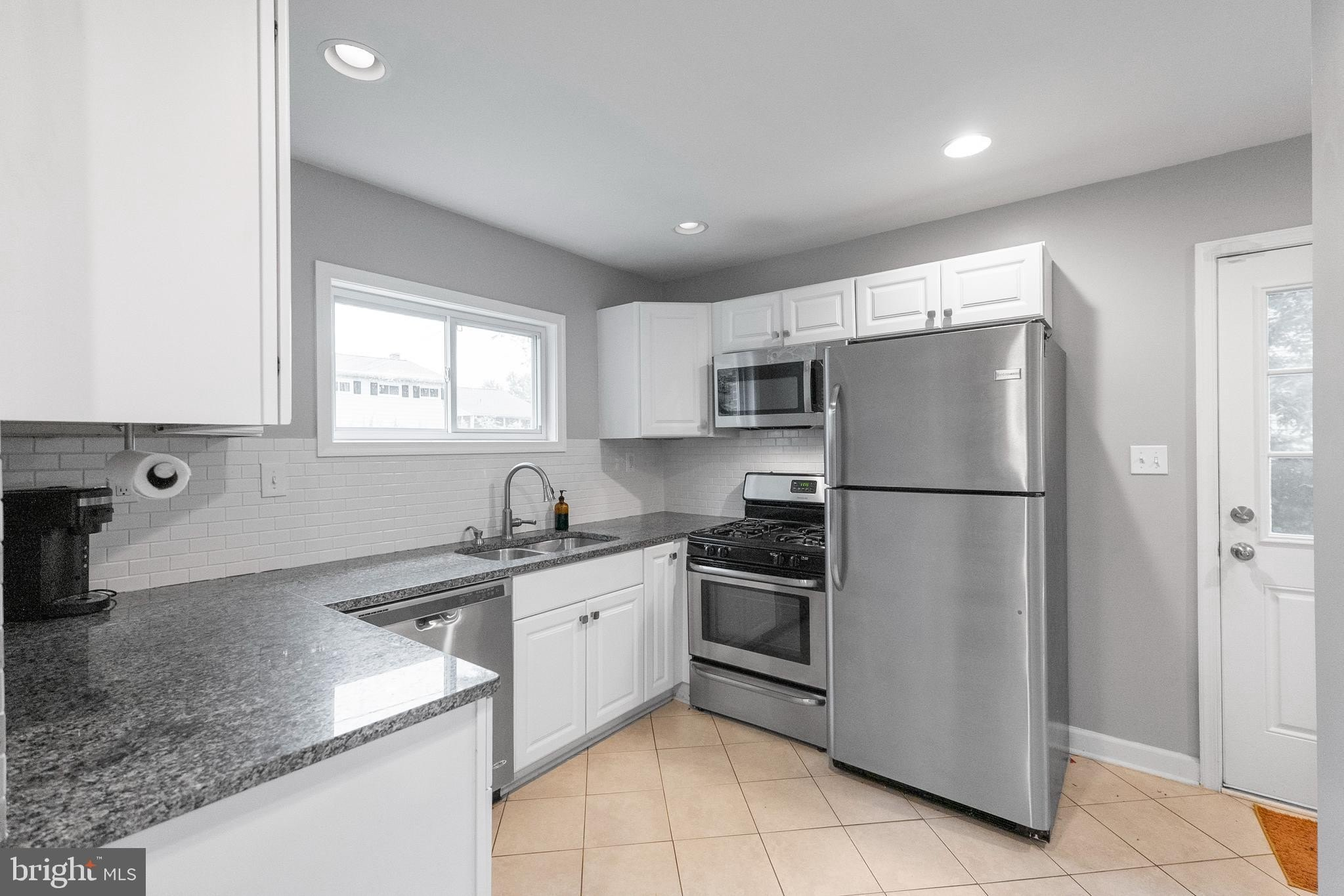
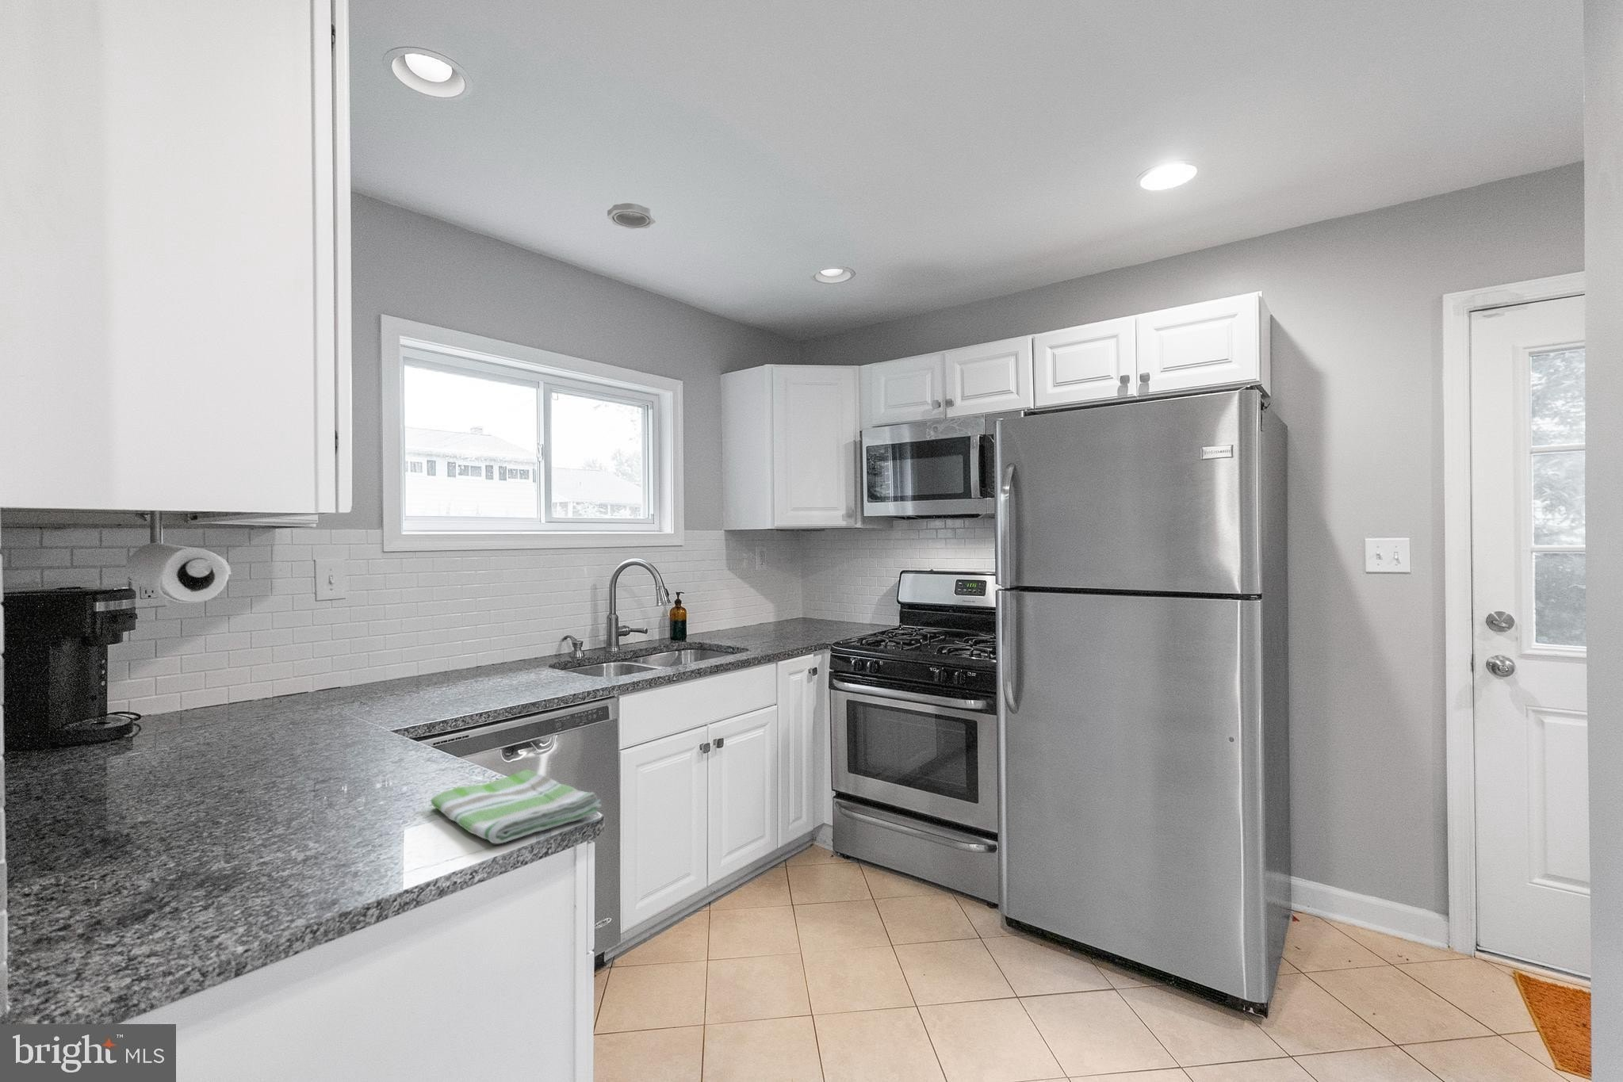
+ smoke detector [606,202,657,229]
+ dish towel [430,769,603,845]
